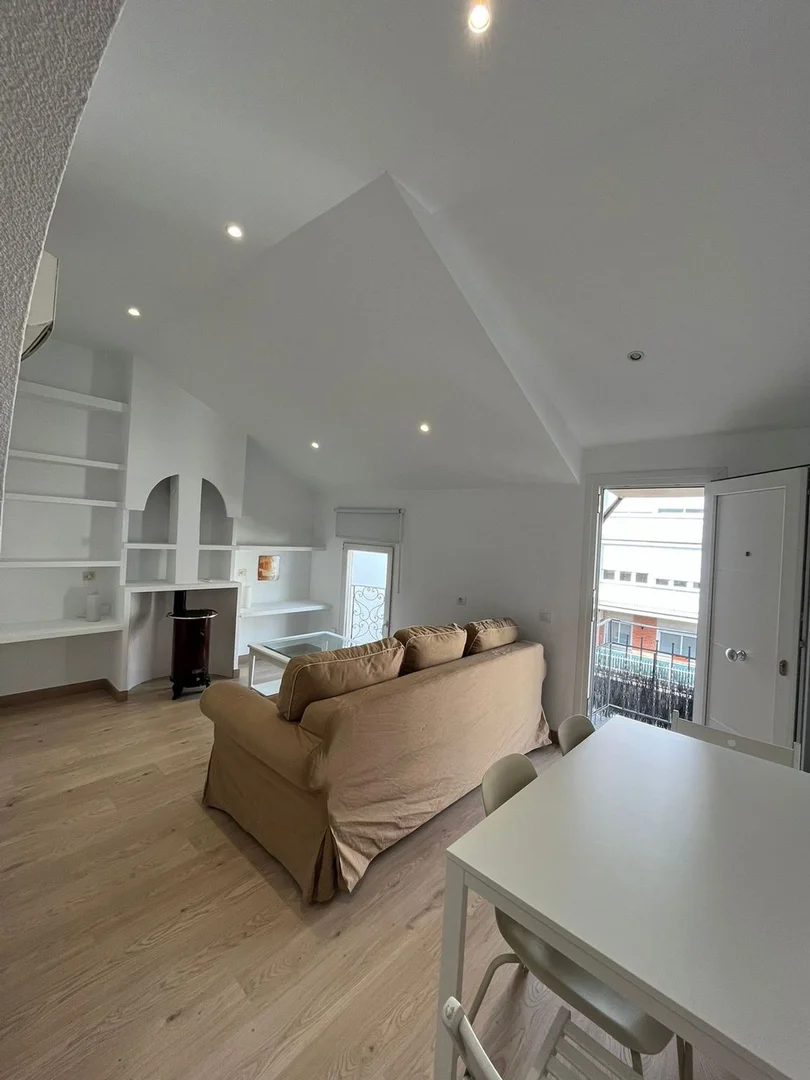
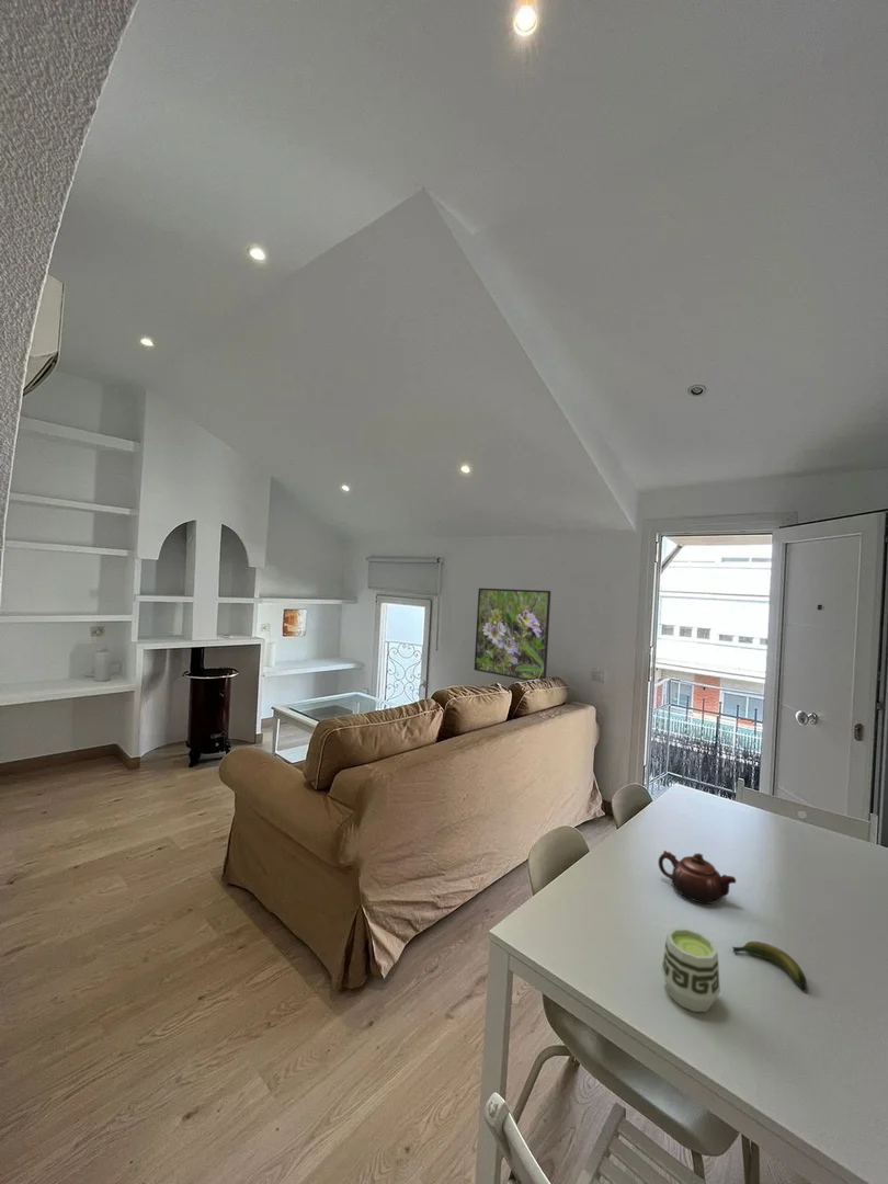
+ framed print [474,587,551,682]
+ teapot [657,850,737,906]
+ banana [731,941,808,991]
+ cup [660,926,721,1013]
